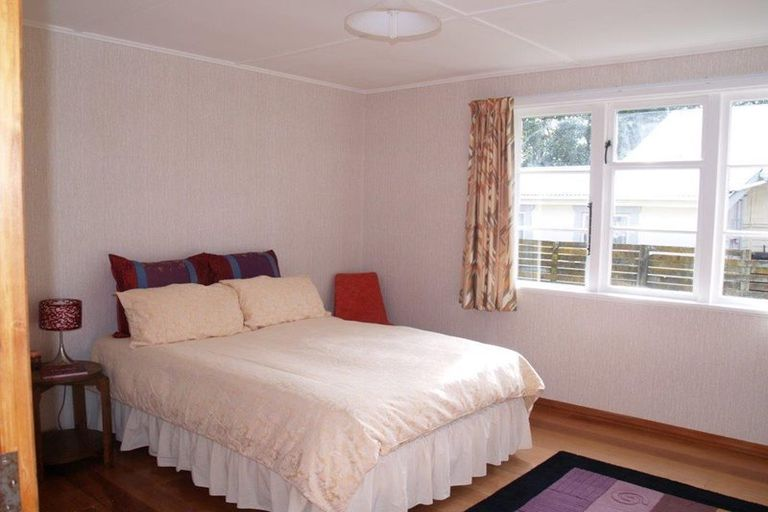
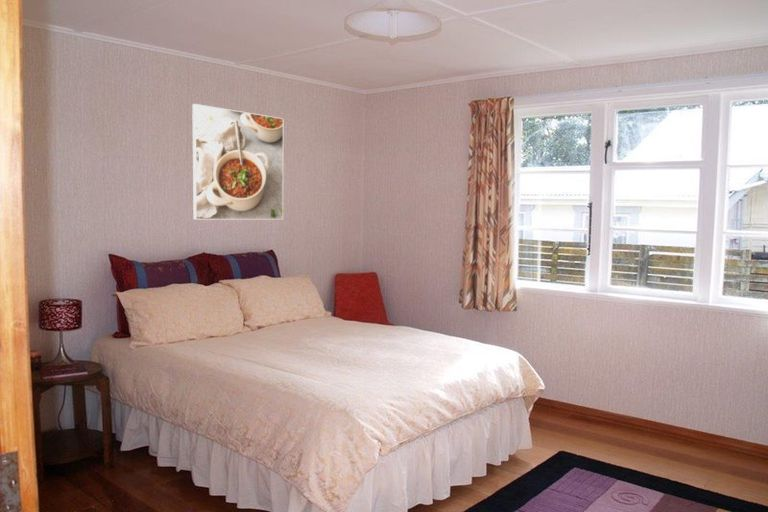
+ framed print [191,103,284,221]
